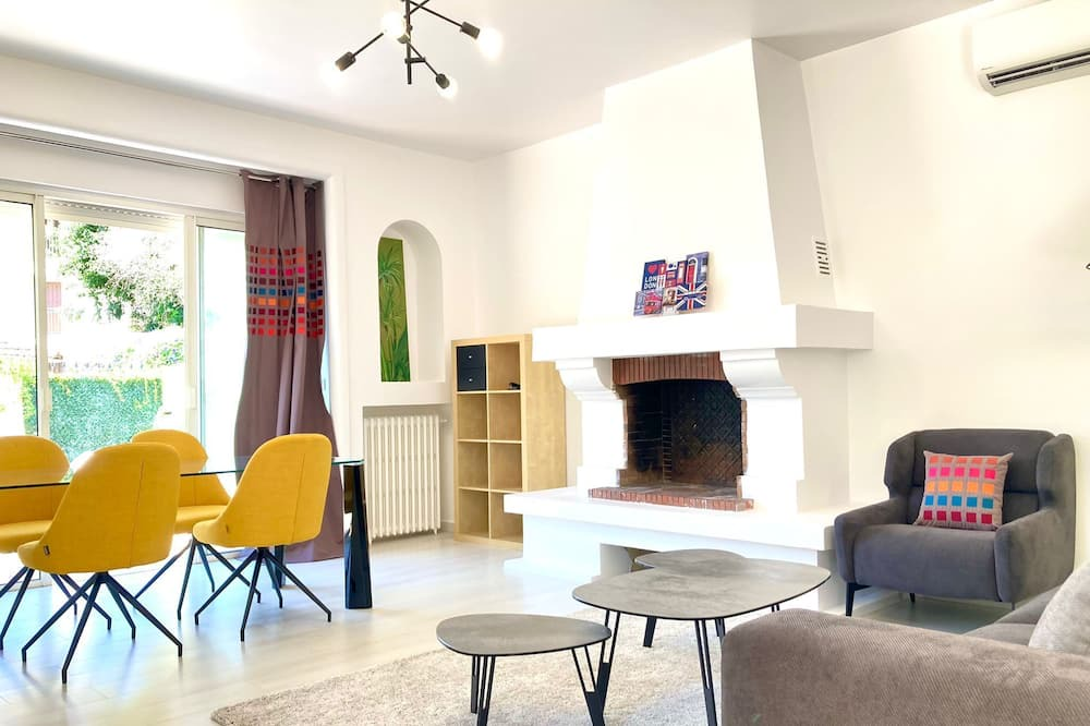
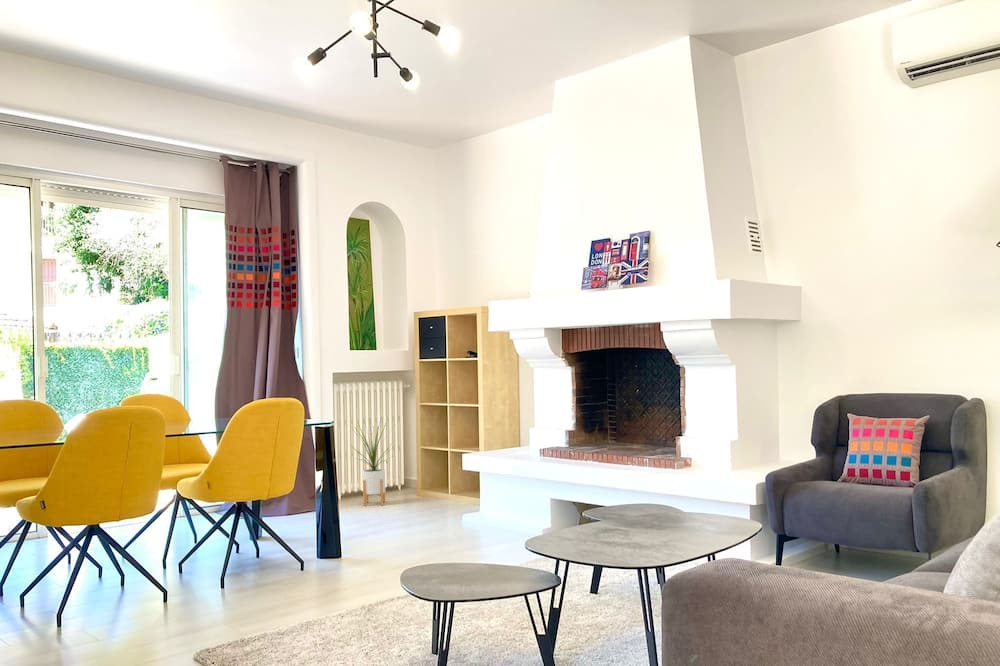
+ house plant [349,416,397,507]
